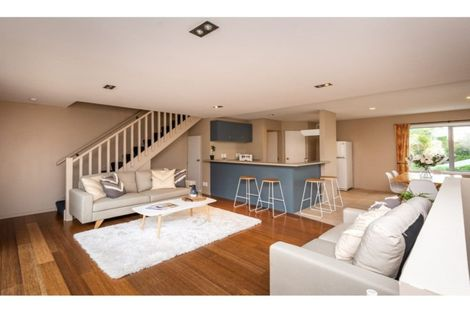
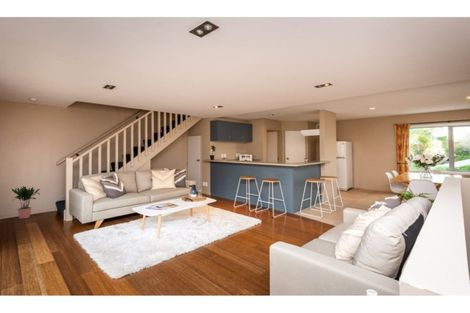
+ potted plant [11,185,41,220]
